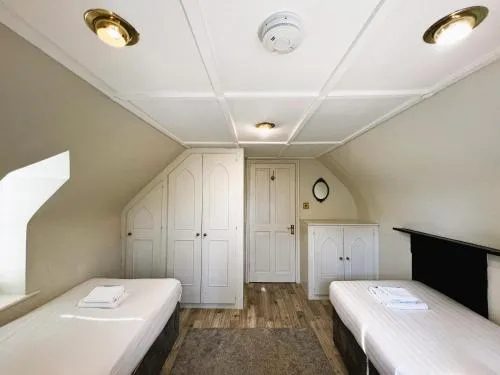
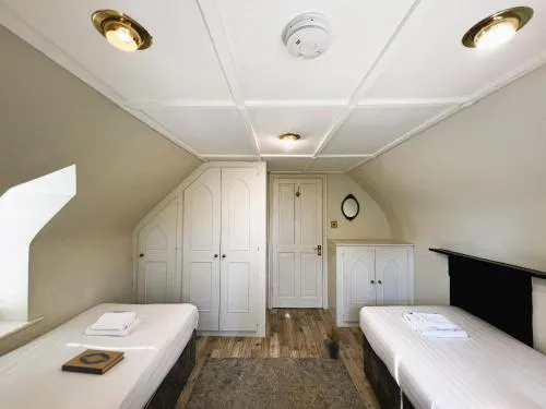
+ hardback book [60,348,126,375]
+ potted plant [323,323,344,360]
